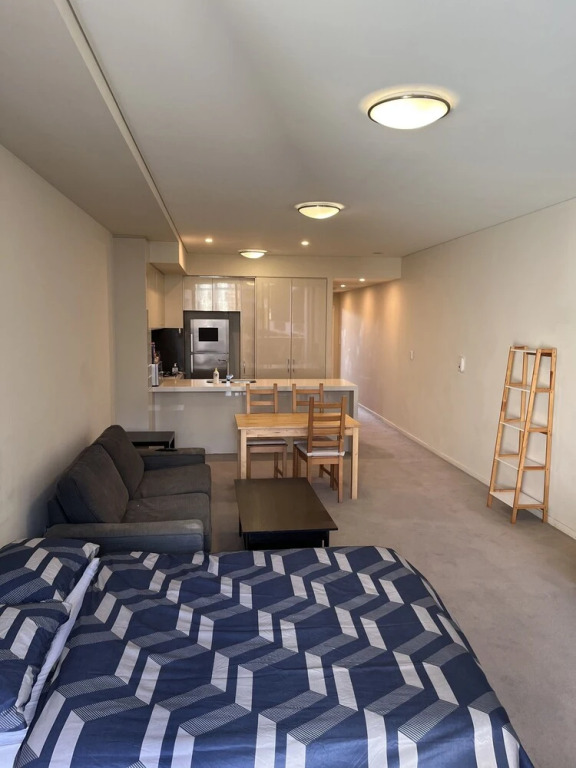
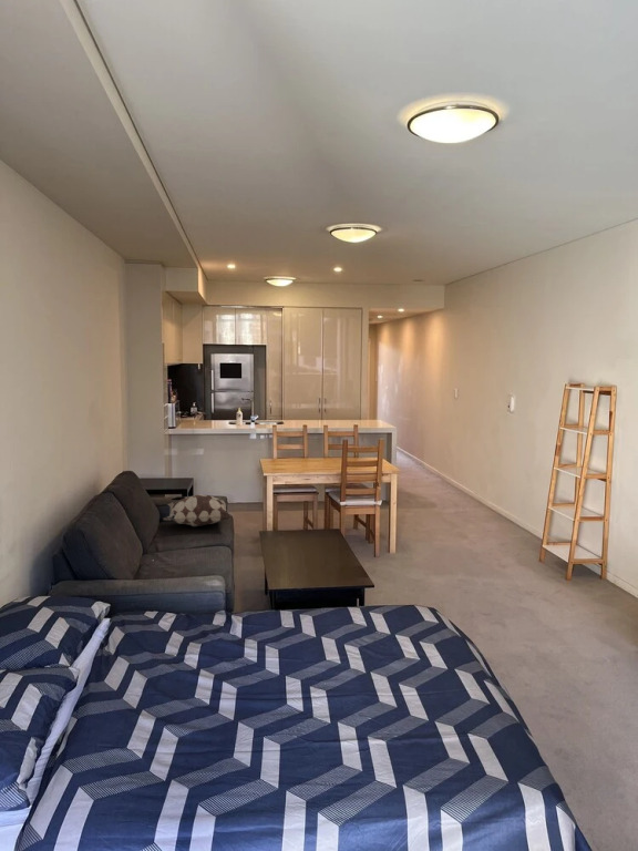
+ decorative pillow [163,493,233,527]
